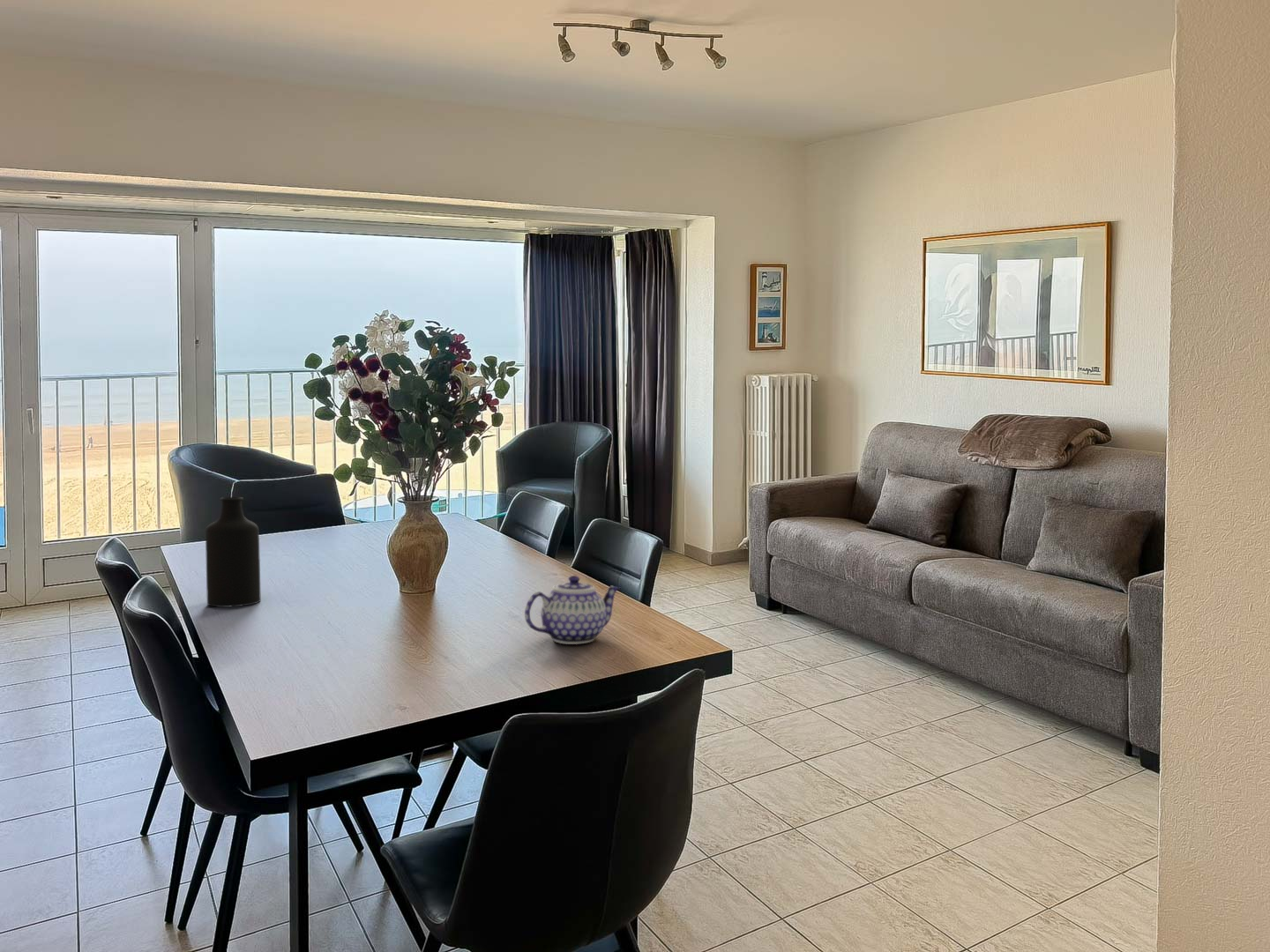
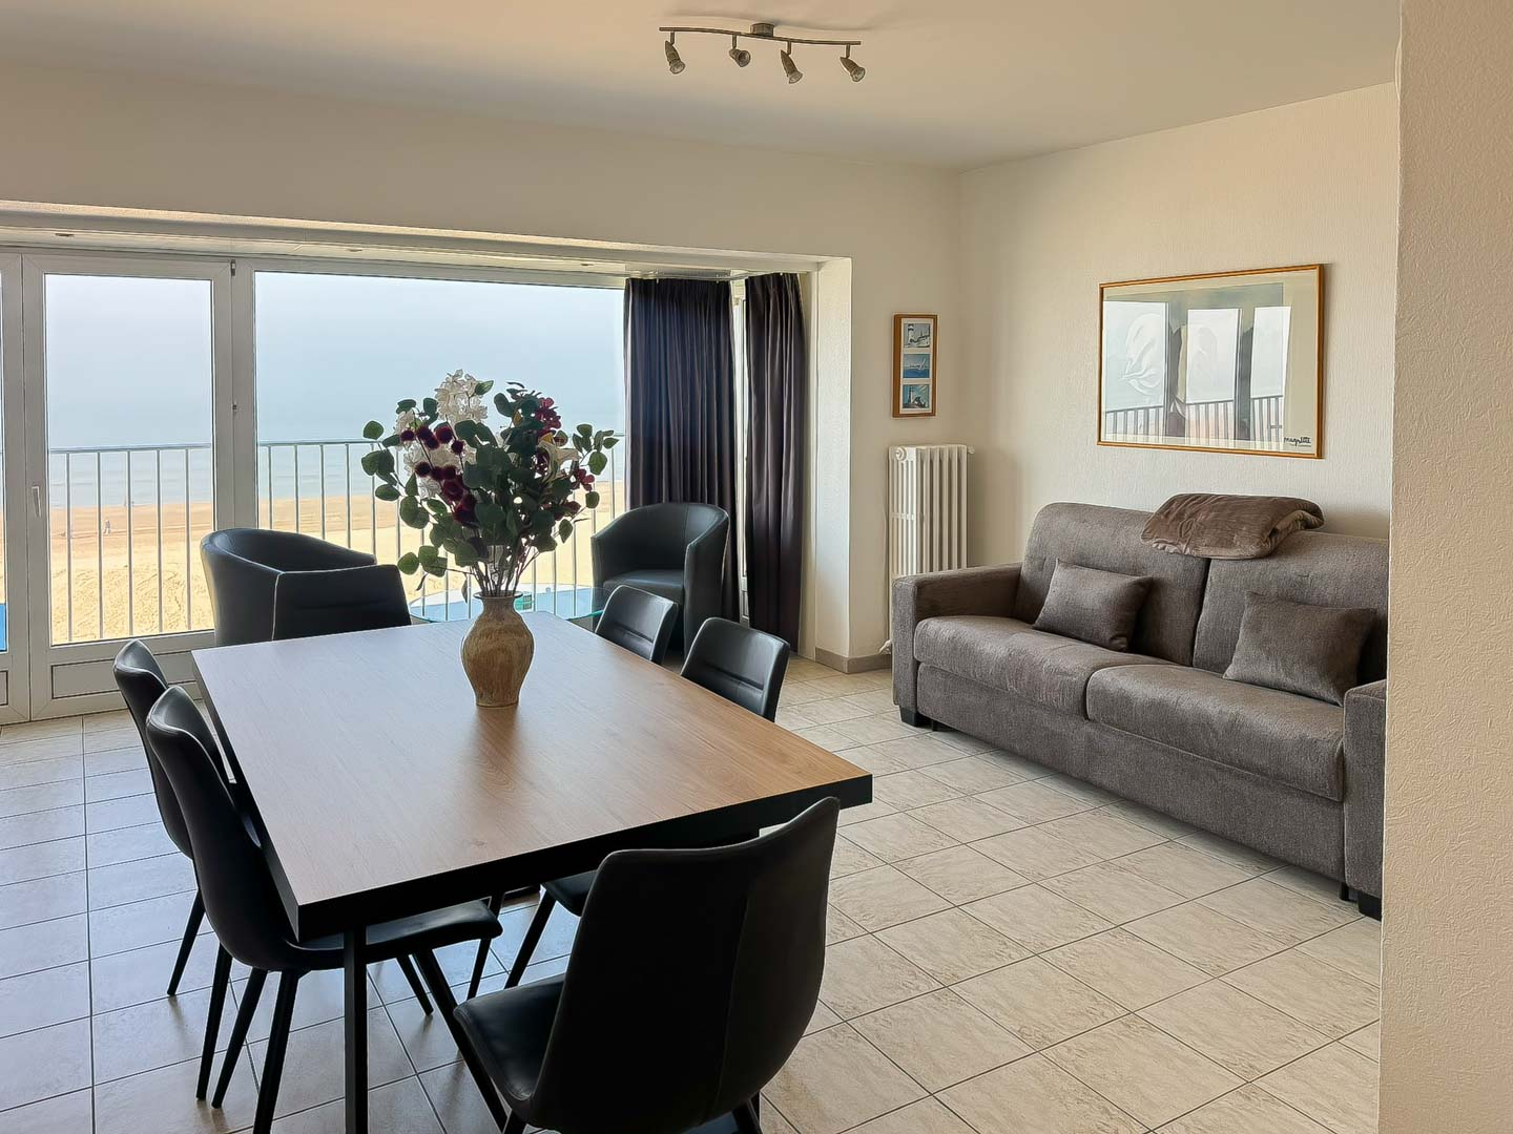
- bottle [205,496,262,608]
- teapot [524,575,620,645]
